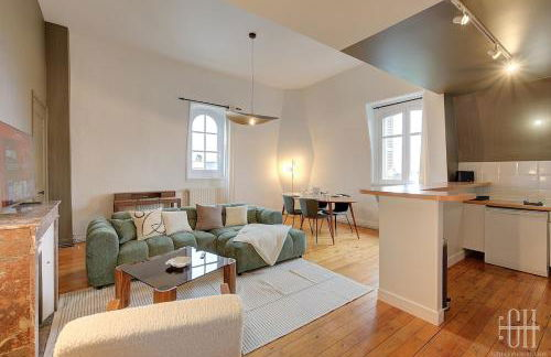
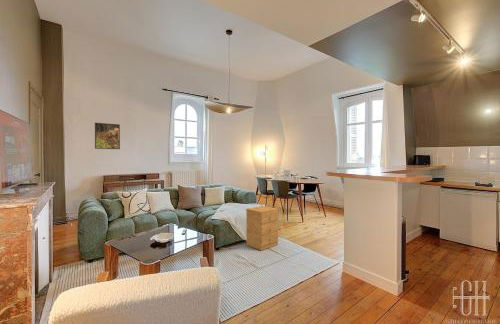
+ nightstand [245,205,279,251]
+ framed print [94,122,121,150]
